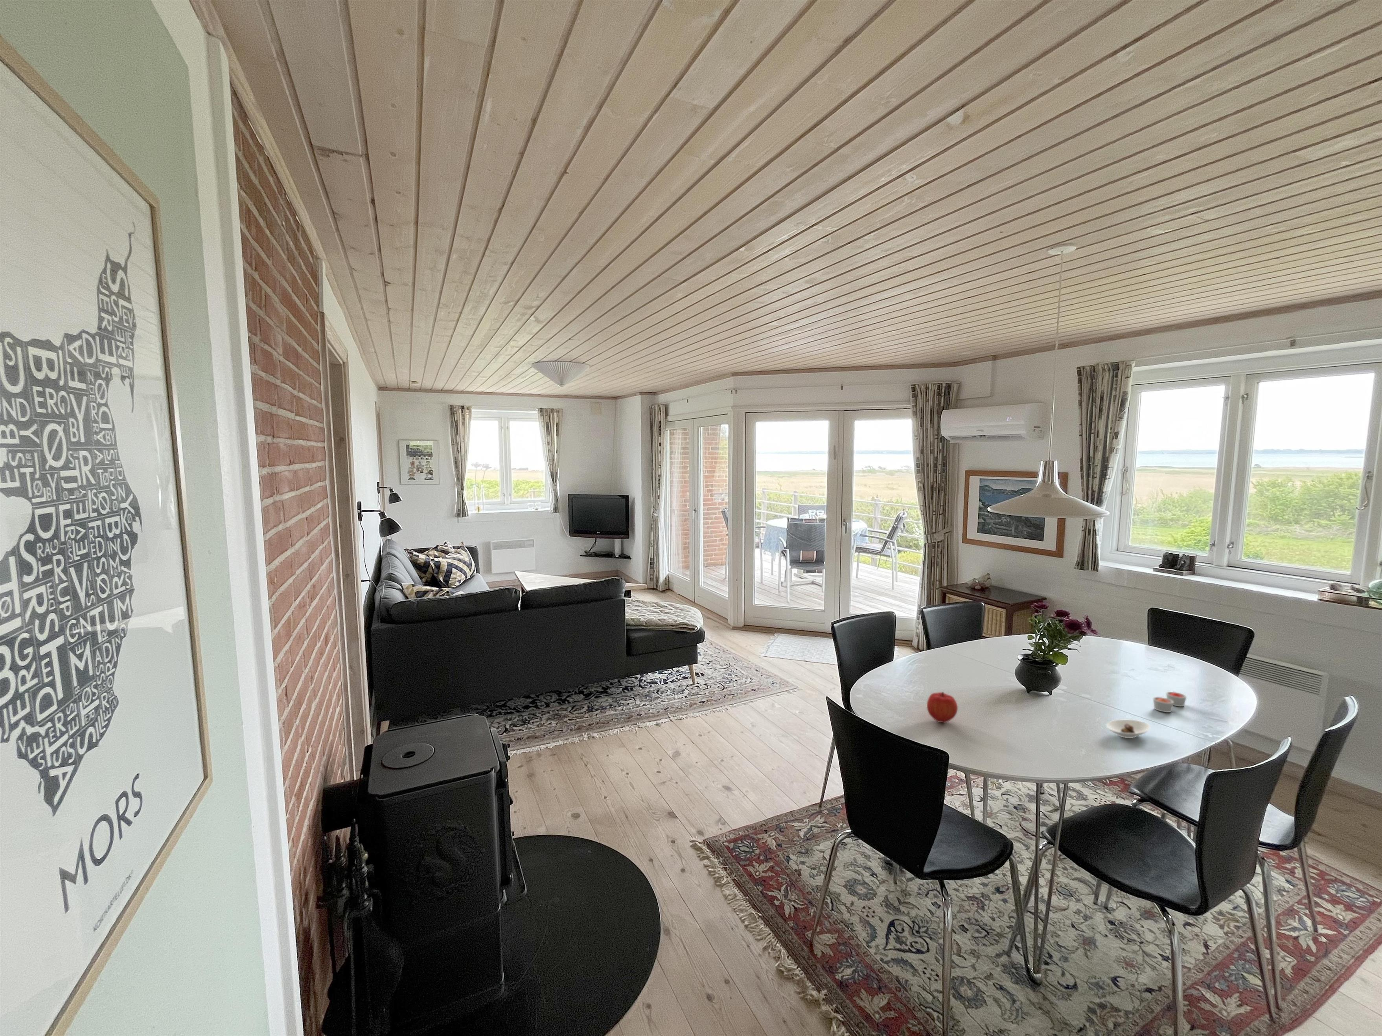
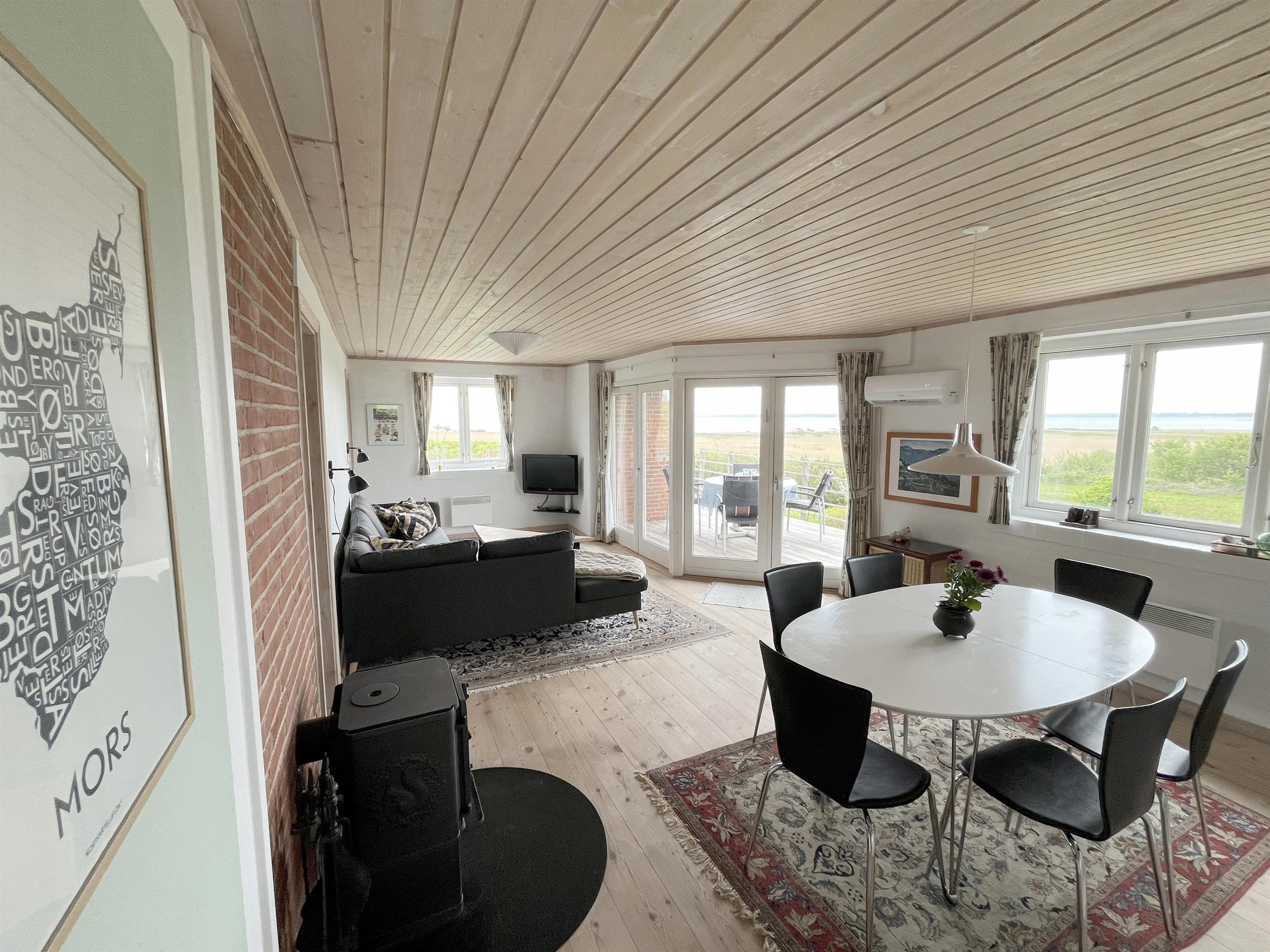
- candle [1152,691,1187,713]
- fruit [926,691,959,724]
- saucer [1106,719,1151,739]
